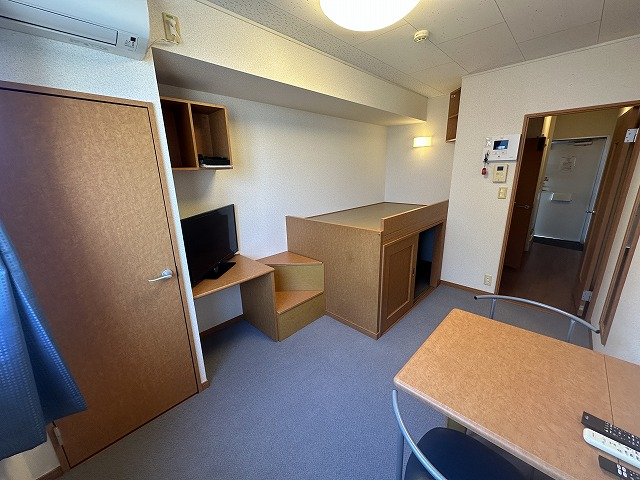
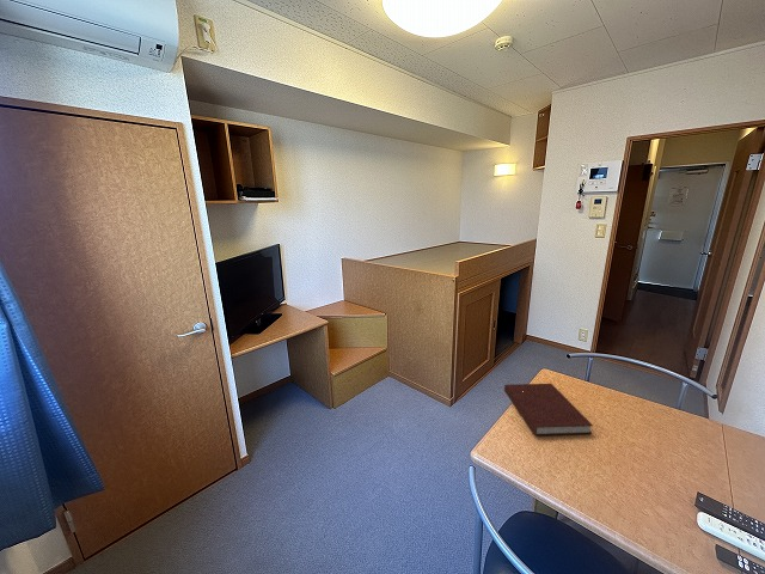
+ notebook [503,383,594,436]
